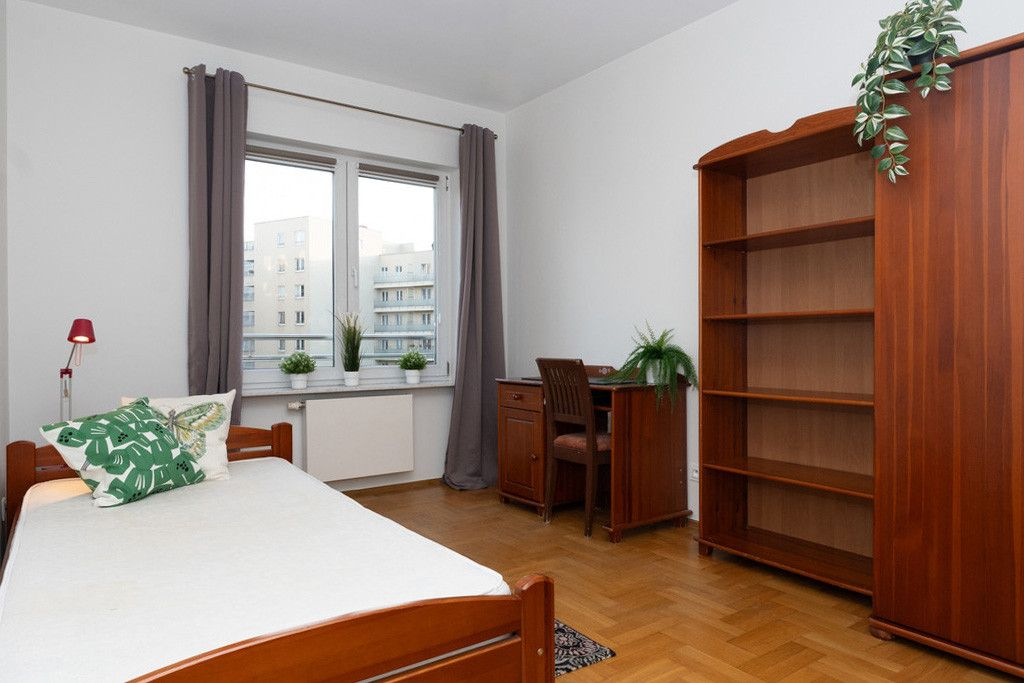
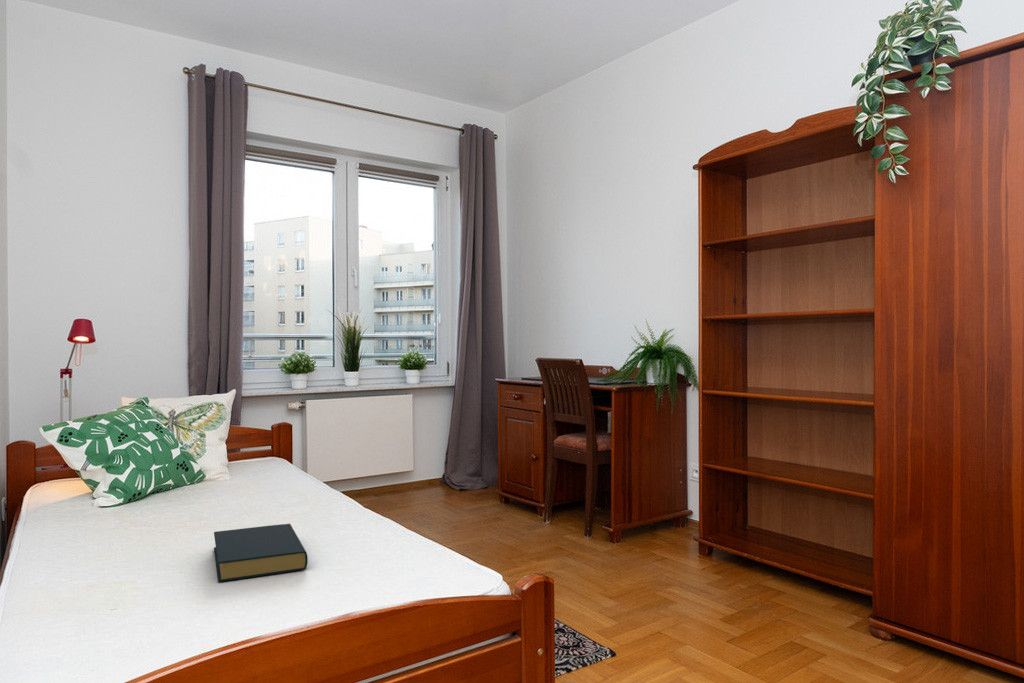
+ hardback book [213,523,309,583]
